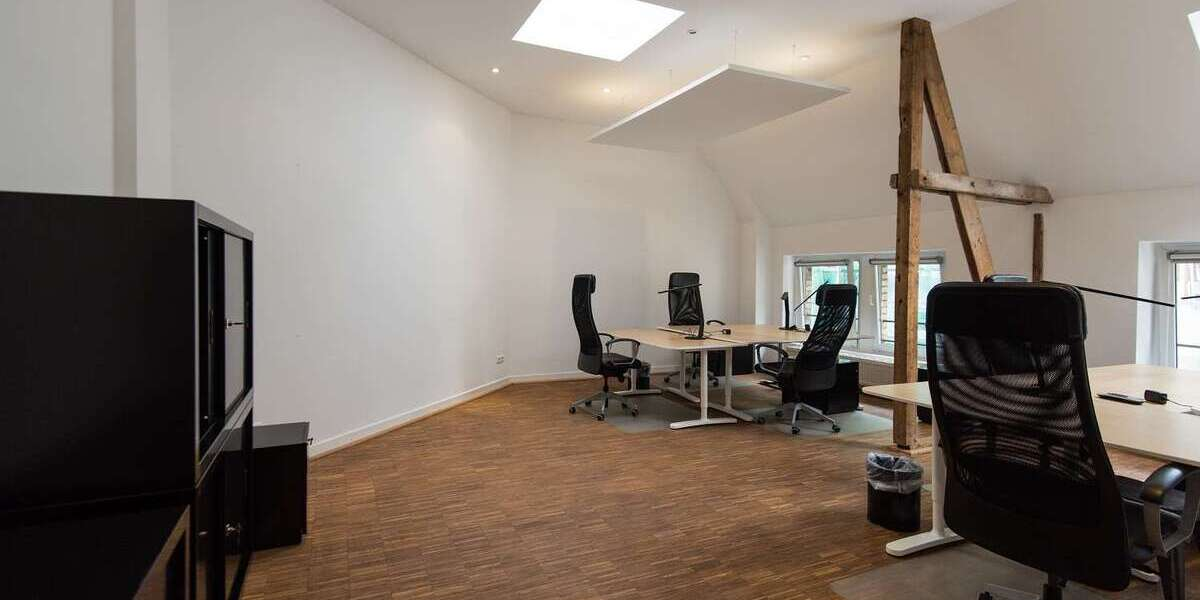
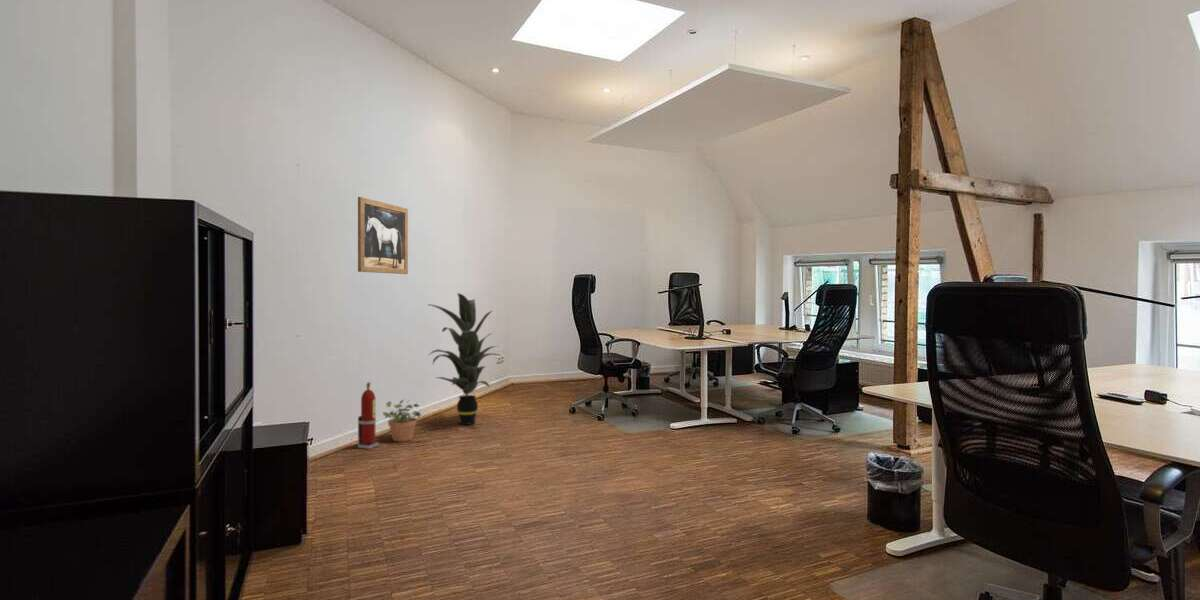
+ wall art [357,196,409,275]
+ fire extinguisher [357,381,380,450]
+ potted plant [382,399,424,443]
+ indoor plant [427,292,502,426]
